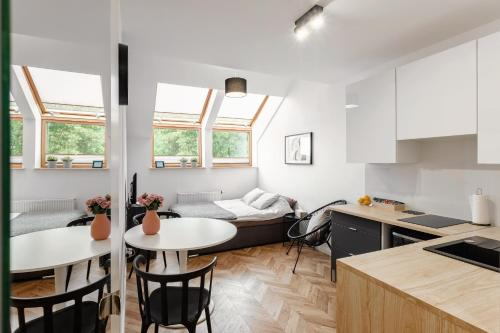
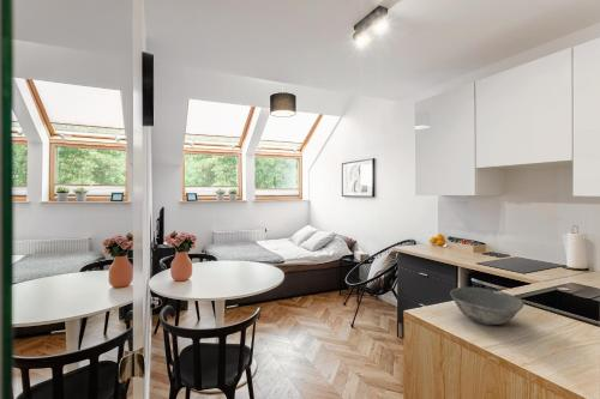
+ bowl [449,286,524,326]
